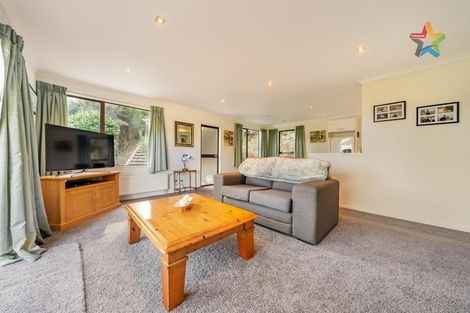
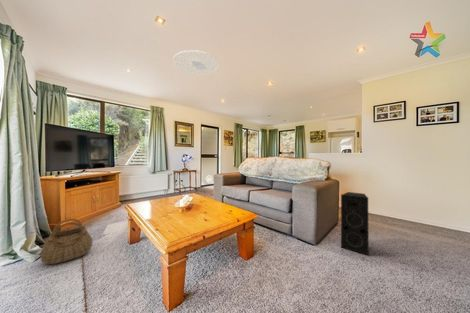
+ speaker [340,191,370,256]
+ ceiling light [172,49,220,75]
+ basket [39,218,93,265]
